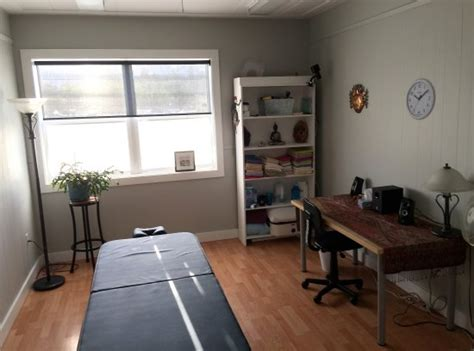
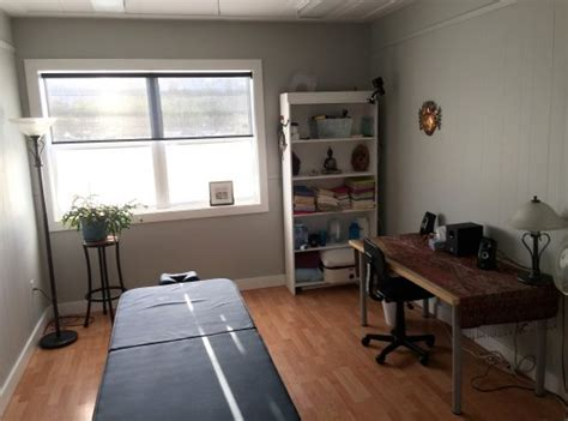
- wall clock [405,77,437,121]
